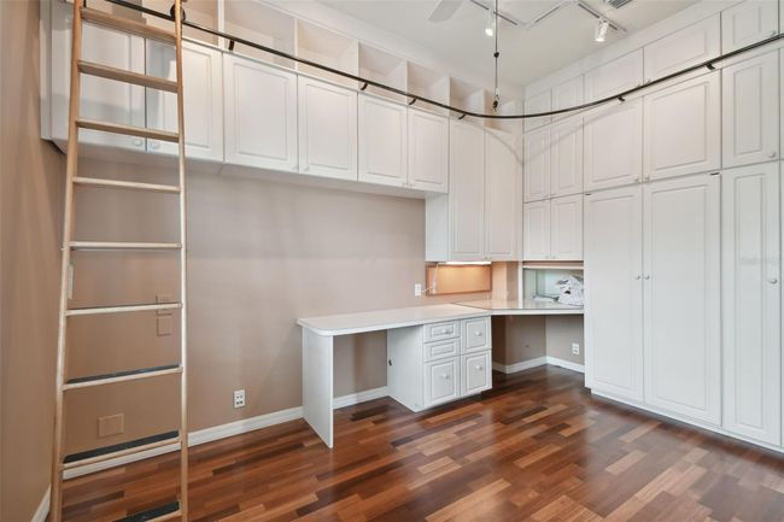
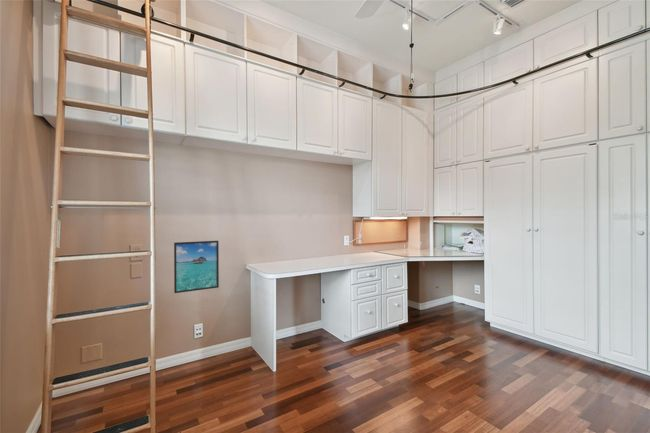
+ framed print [173,240,220,294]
